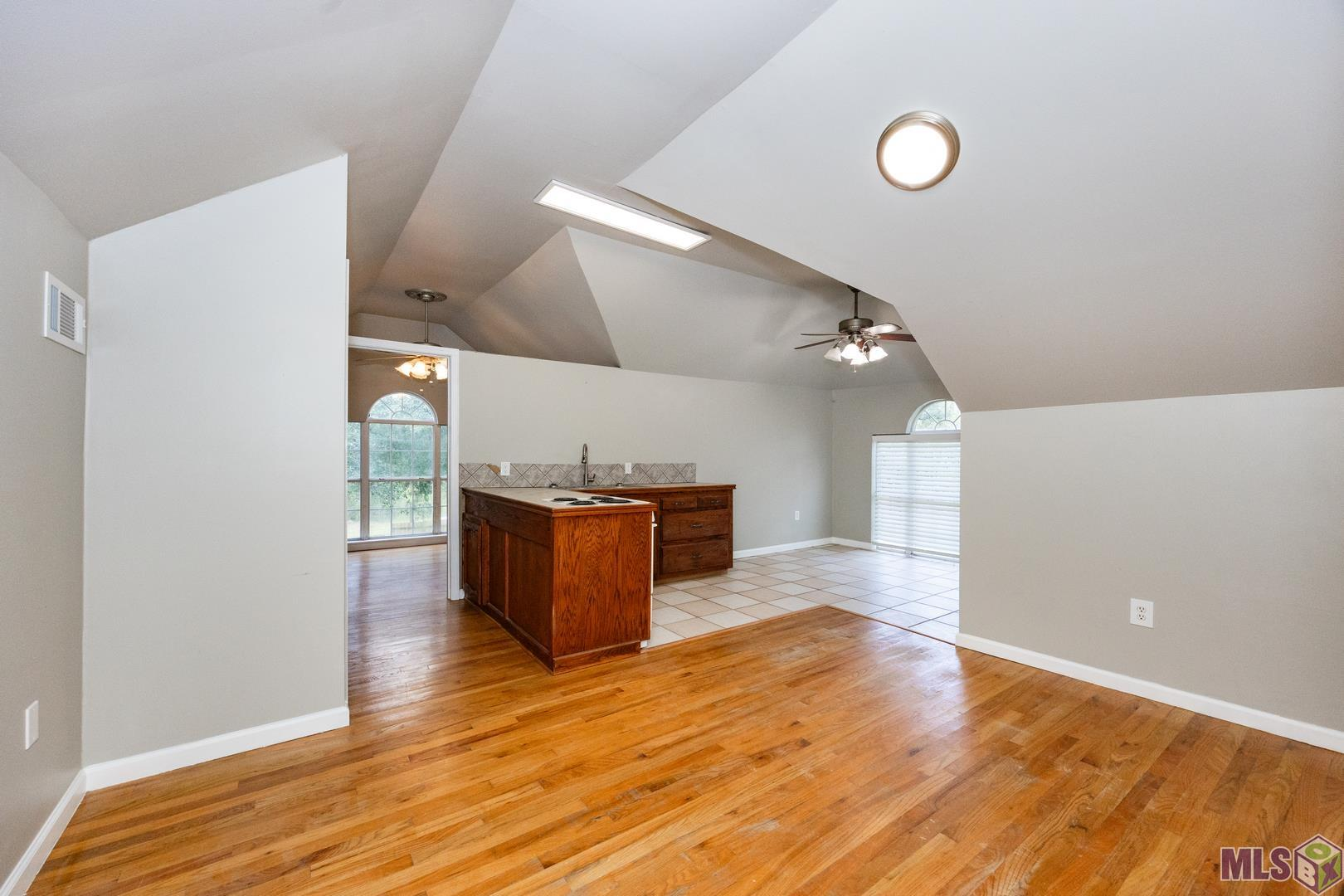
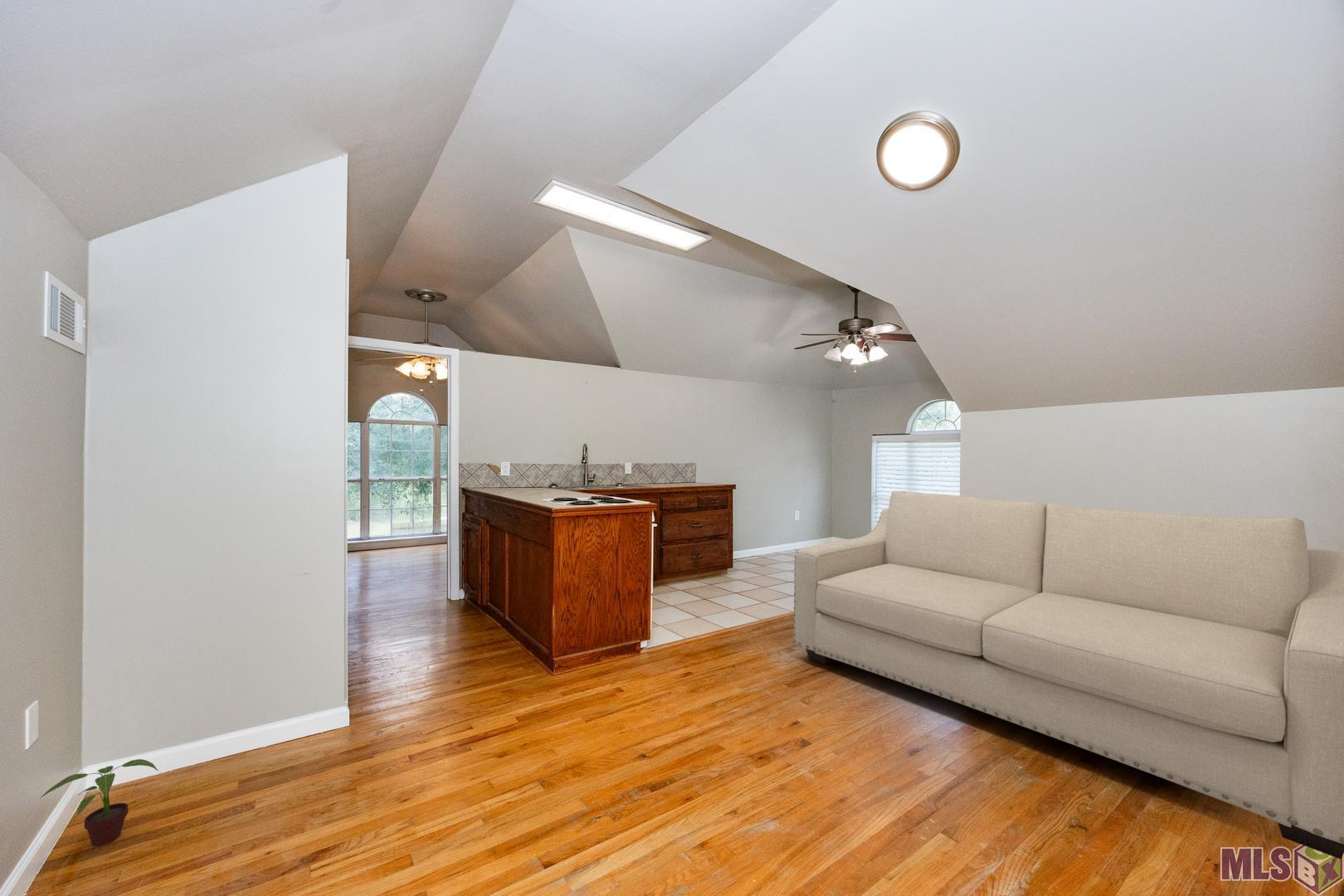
+ sofa [792,490,1344,859]
+ potted plant [40,758,159,846]
